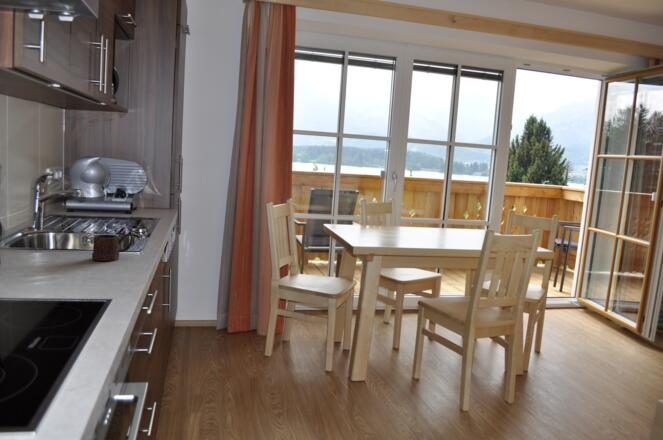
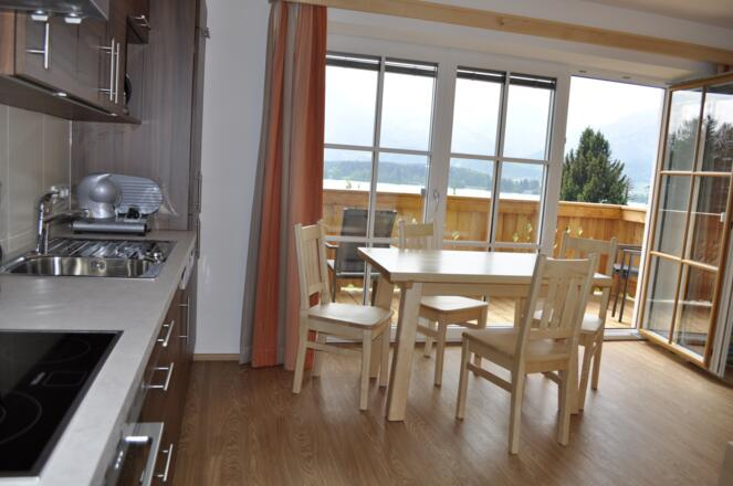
- mug [91,229,134,262]
